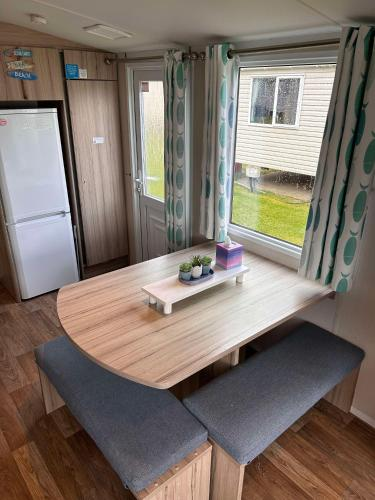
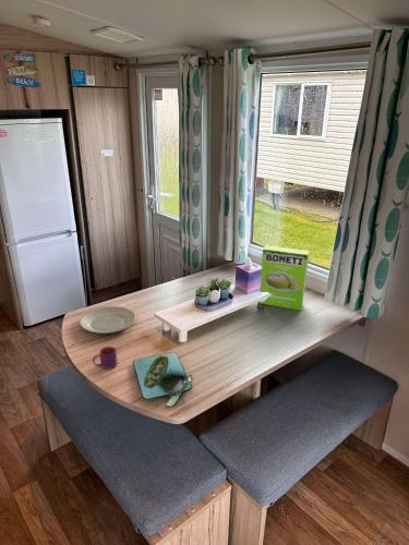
+ mug [92,346,118,371]
+ plate [79,305,136,335]
+ platter [132,351,193,407]
+ cake mix box [258,244,311,312]
